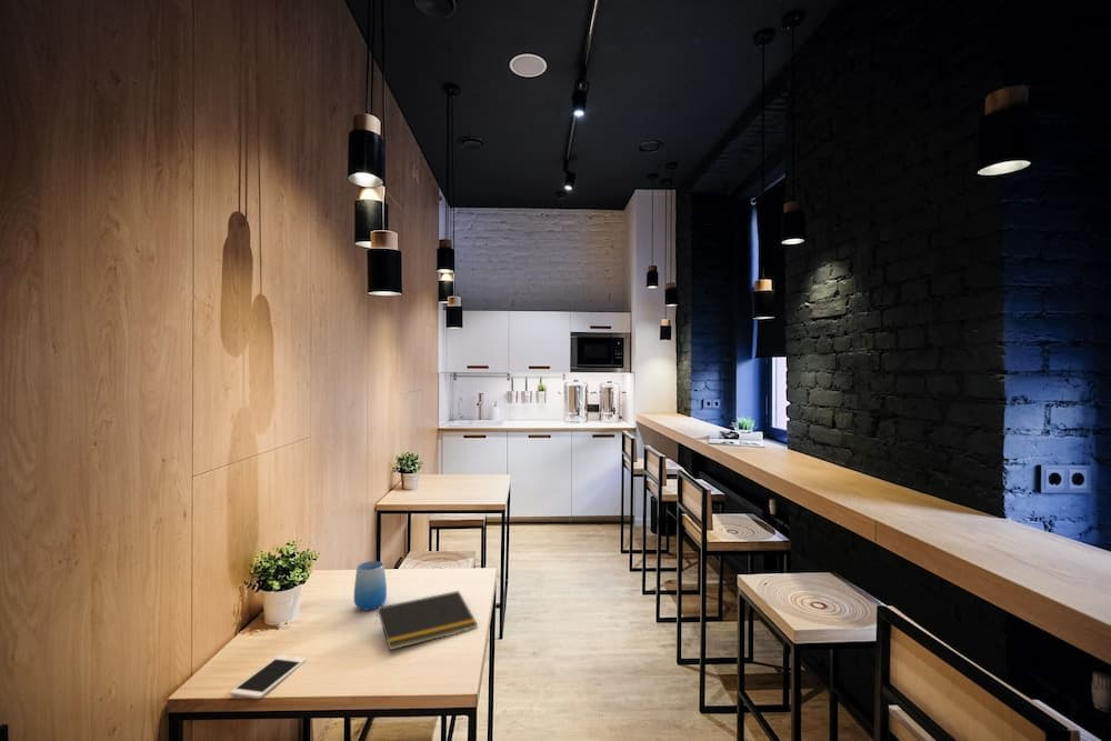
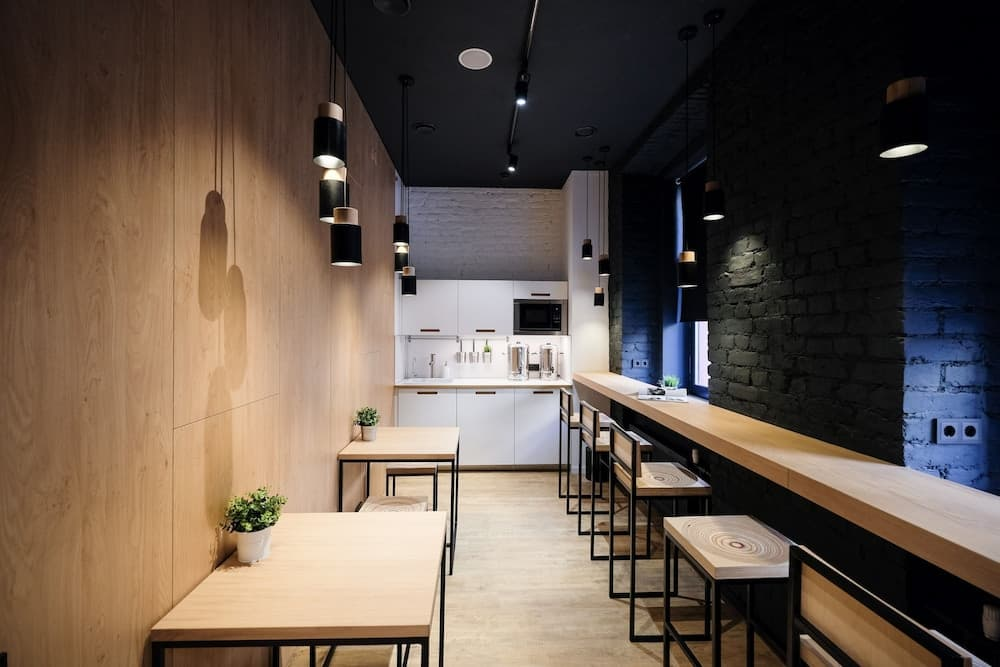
- notepad [374,590,479,651]
- cup [353,560,388,612]
- cell phone [229,654,308,700]
